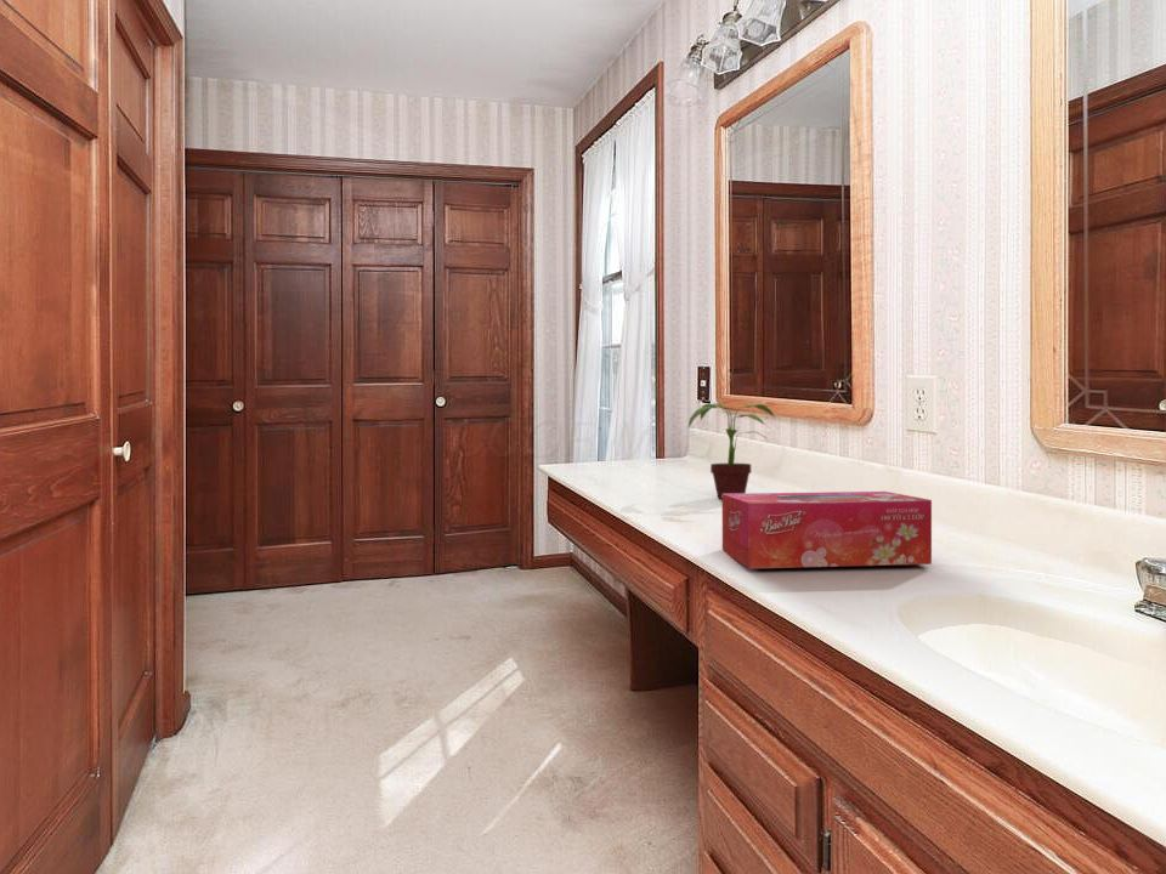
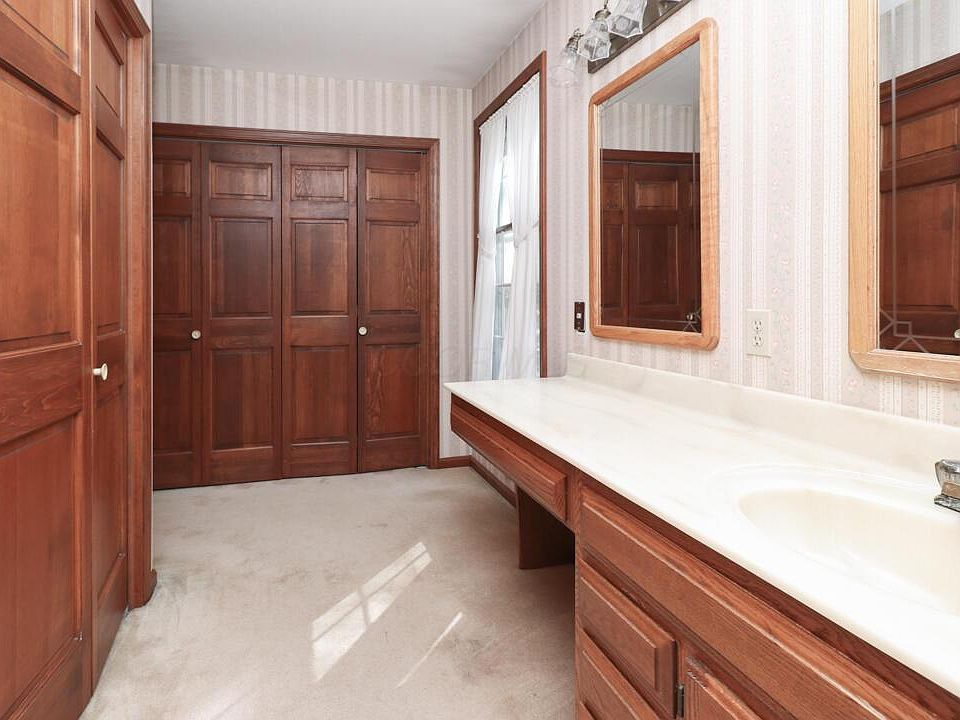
- potted plant [686,402,775,500]
- tissue box [721,490,933,569]
